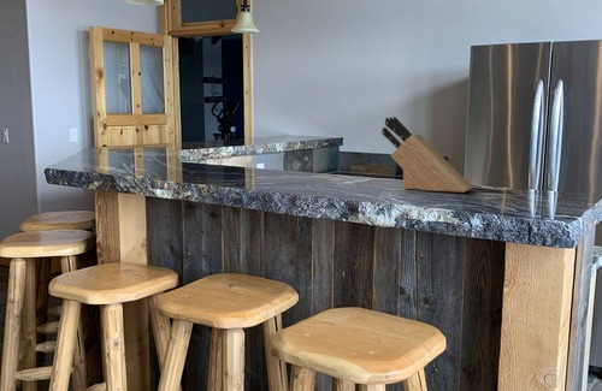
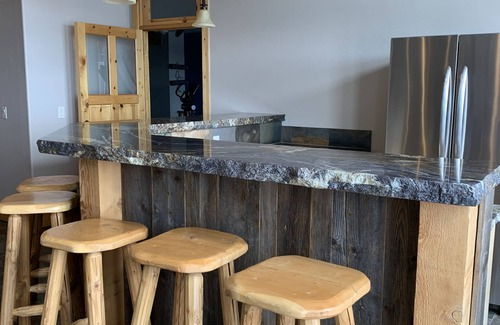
- knife block [380,115,473,194]
